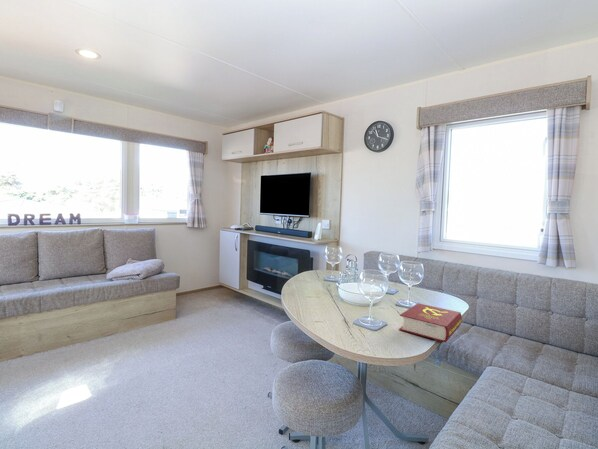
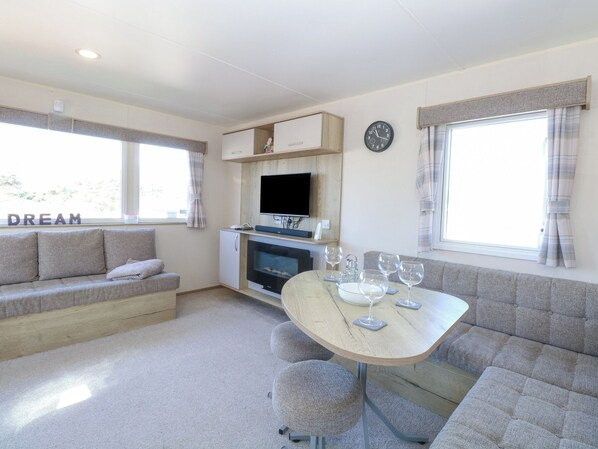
- book [398,302,463,343]
